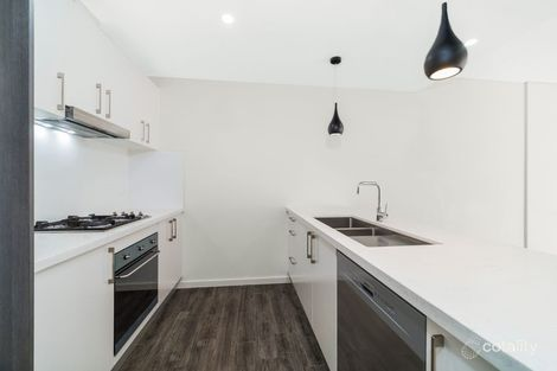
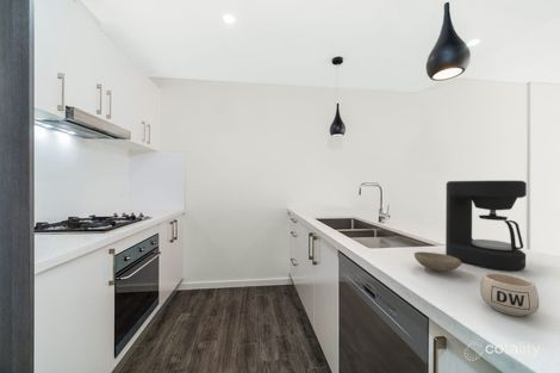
+ mug [479,272,540,317]
+ coffee maker [444,180,528,272]
+ bowl [413,251,462,273]
